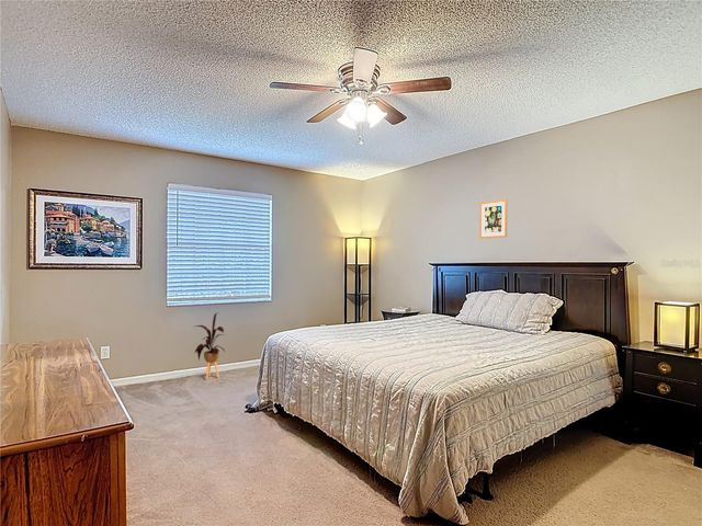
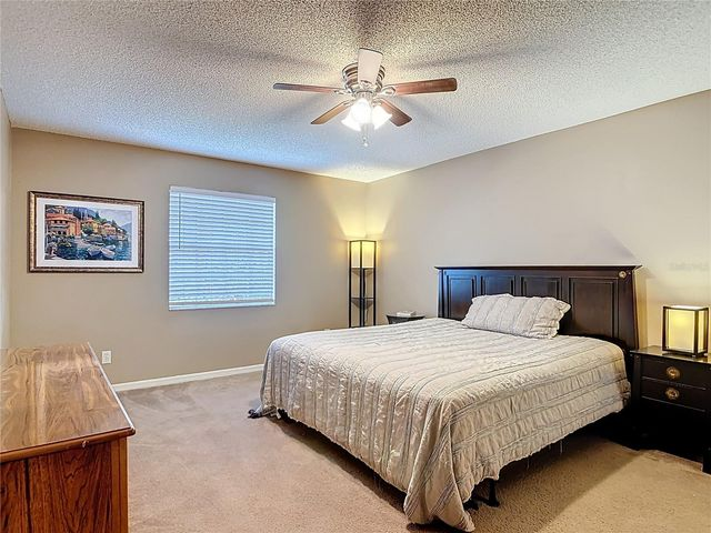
- wall art [478,198,508,240]
- house plant [194,311,226,381]
